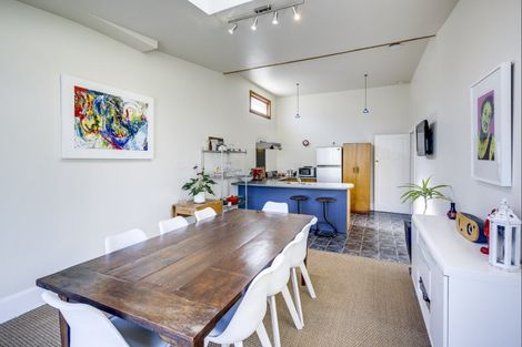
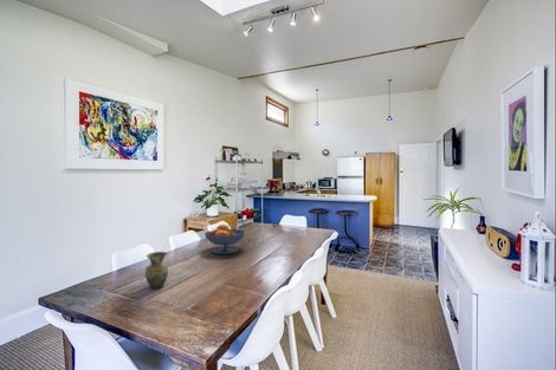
+ vase [144,251,169,290]
+ fruit bowl [203,223,246,255]
